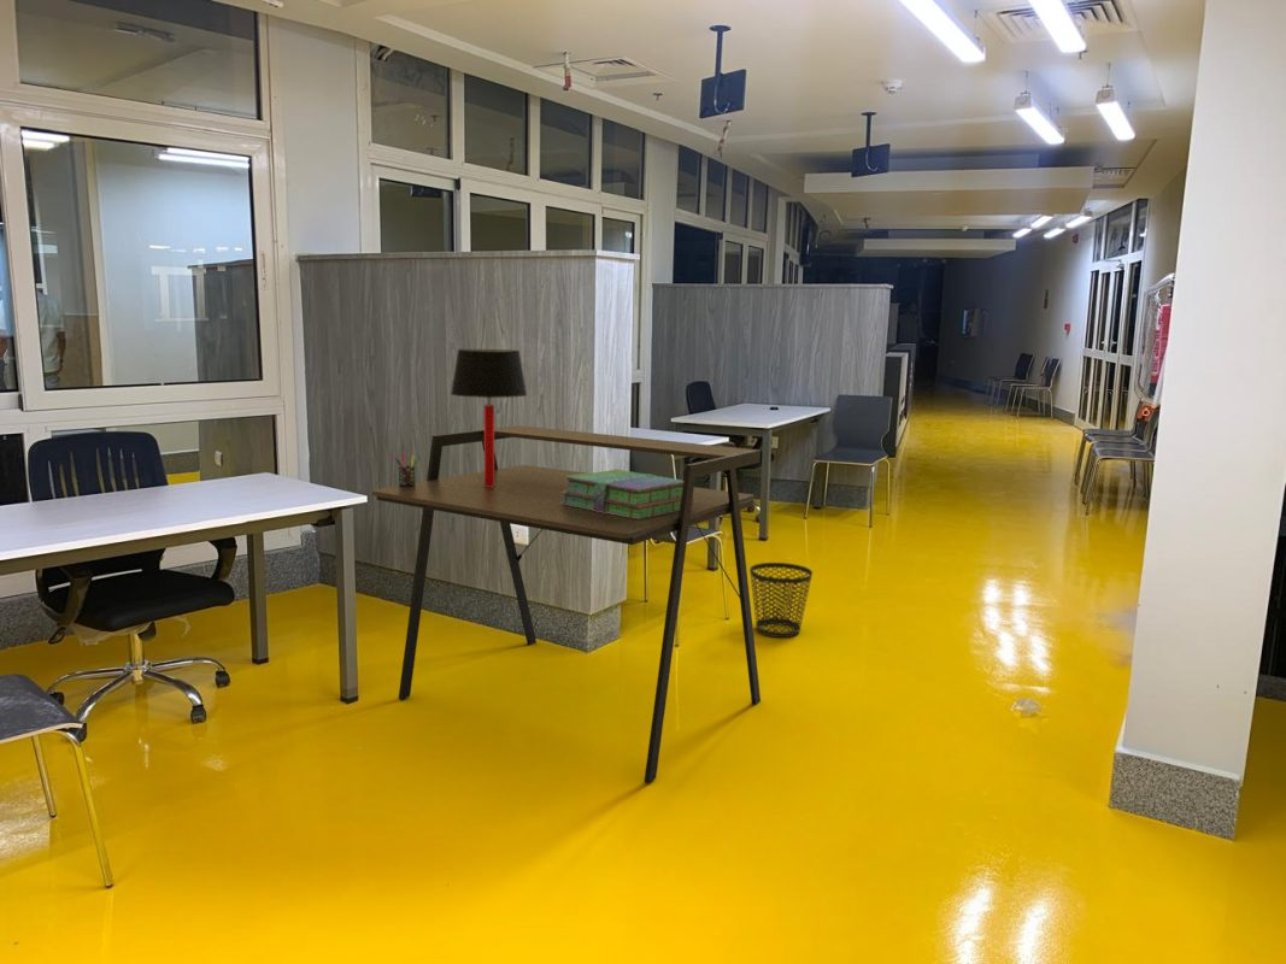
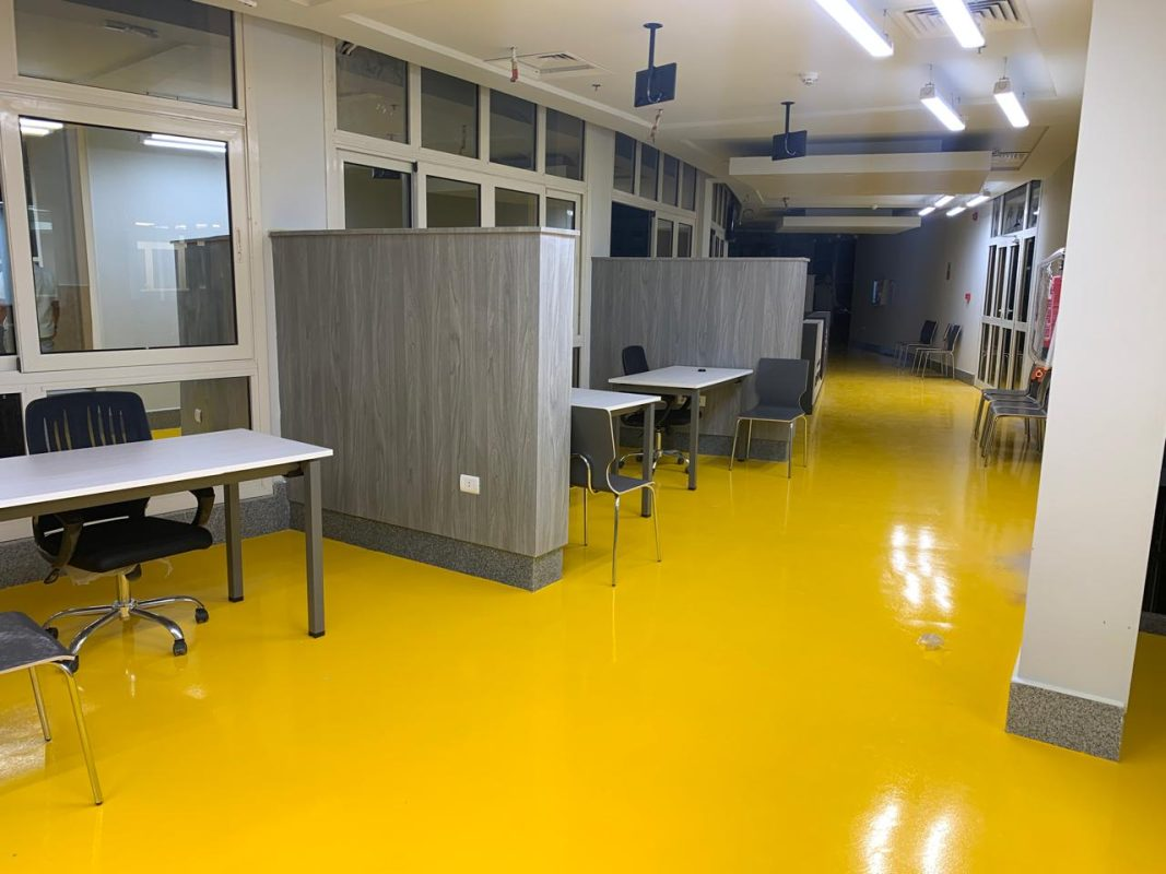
- pen holder [393,453,419,488]
- stack of books [560,469,694,519]
- table lamp [450,348,528,487]
- wastebasket [748,562,814,639]
- desk [370,424,762,784]
